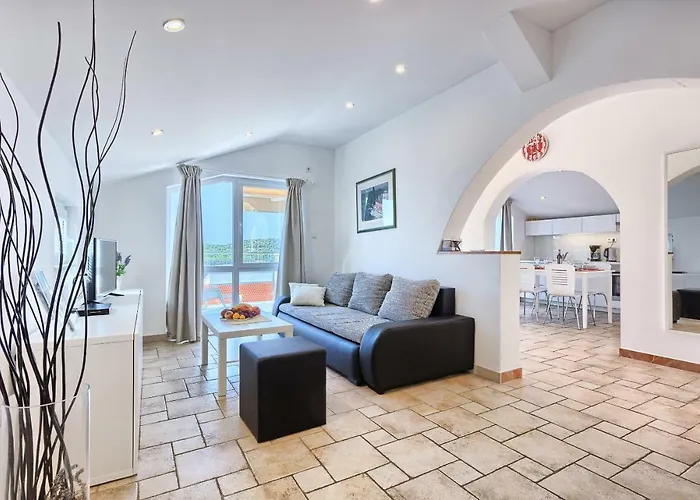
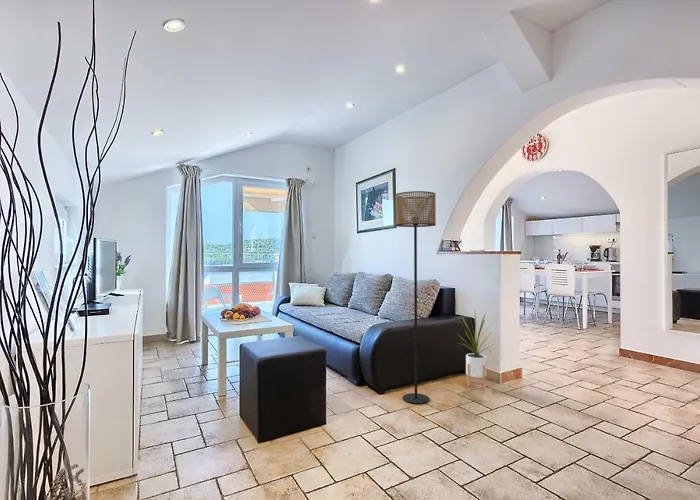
+ house plant [455,309,497,389]
+ floor lamp [394,190,437,405]
